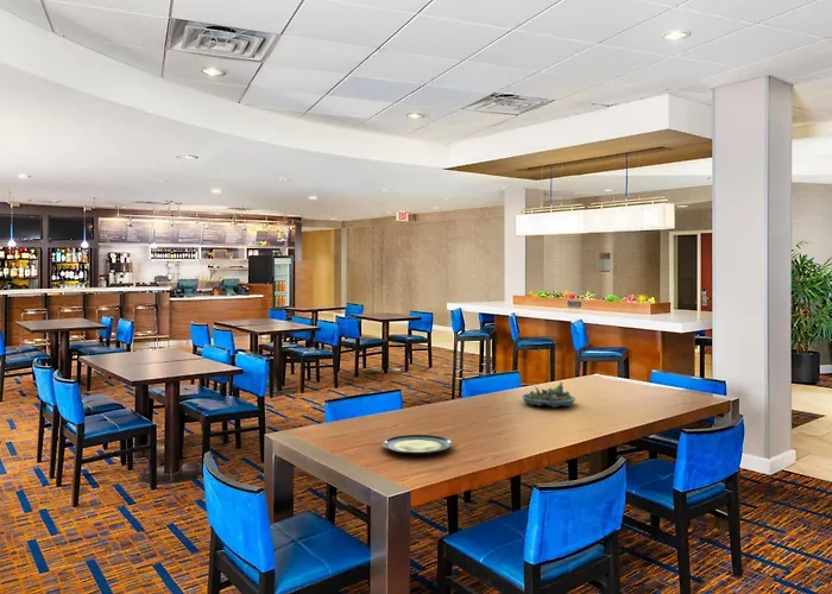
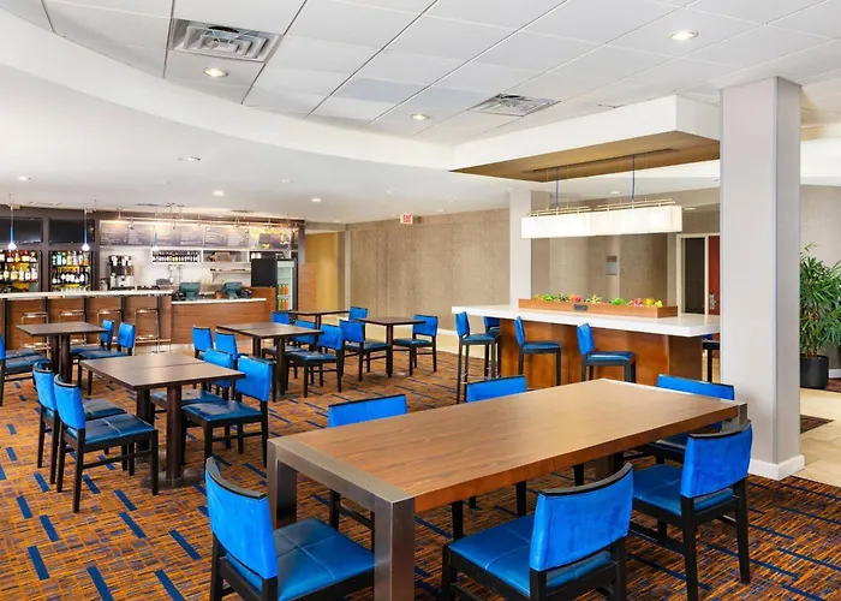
- succulent planter [521,380,576,409]
- plate [382,434,454,455]
